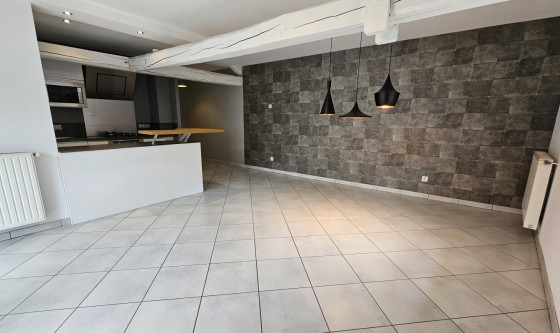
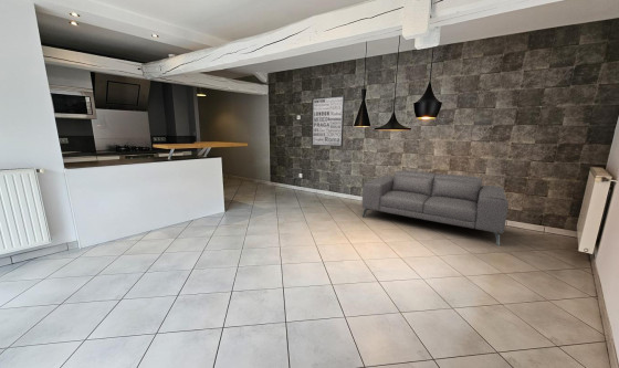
+ sofa [360,169,510,246]
+ wall art [311,95,346,147]
